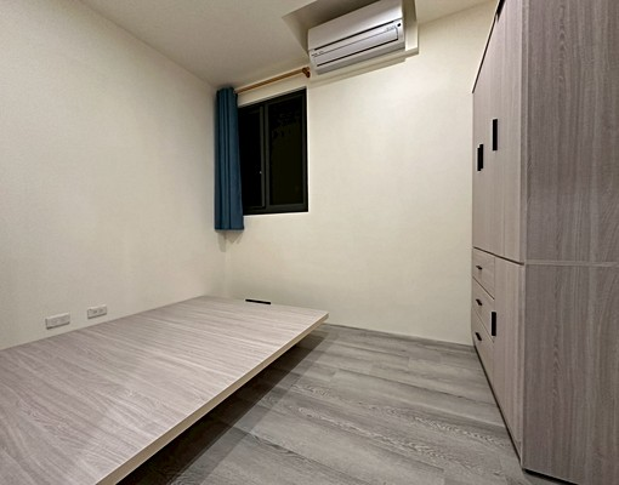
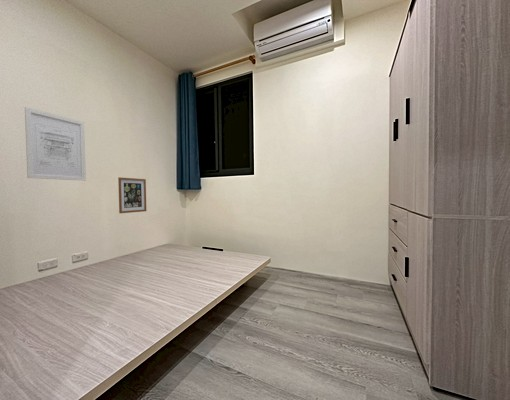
+ wall art [24,106,87,182]
+ wall art [117,176,147,214]
